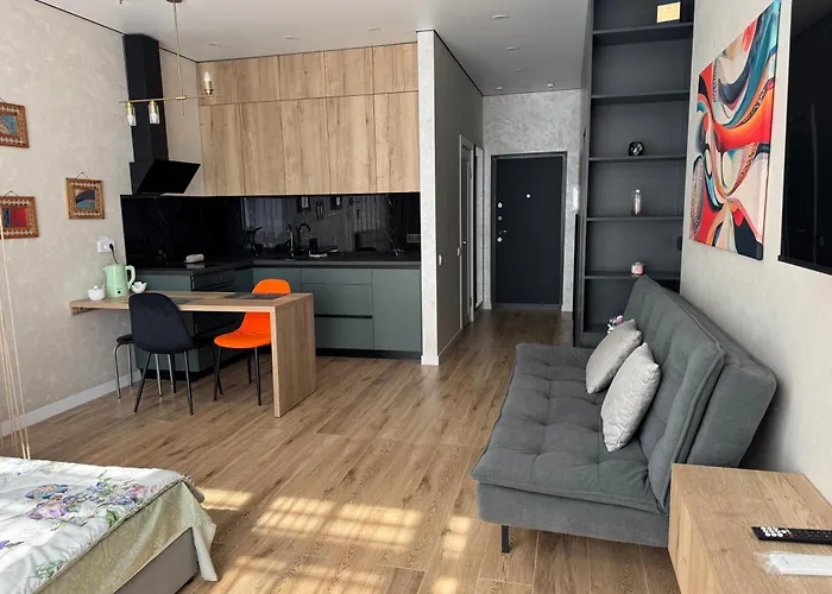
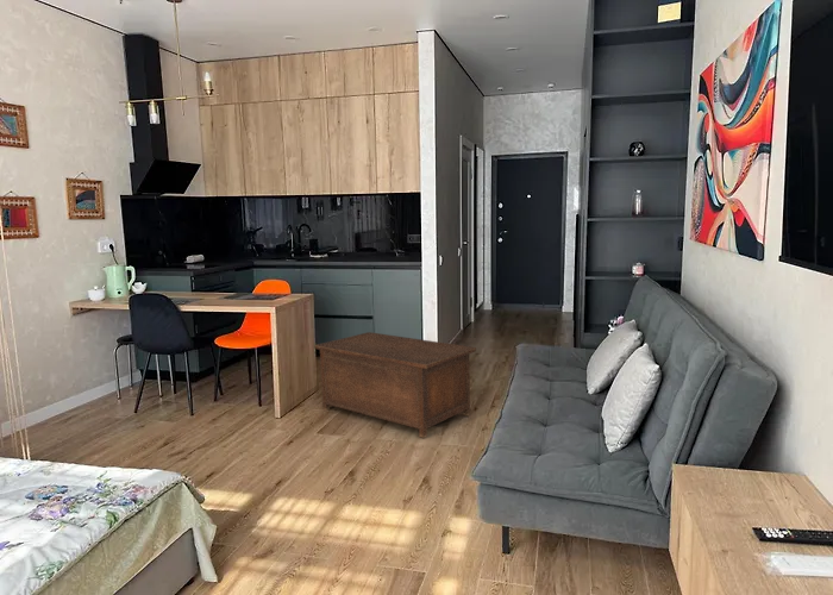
+ cabinet [313,331,477,439]
